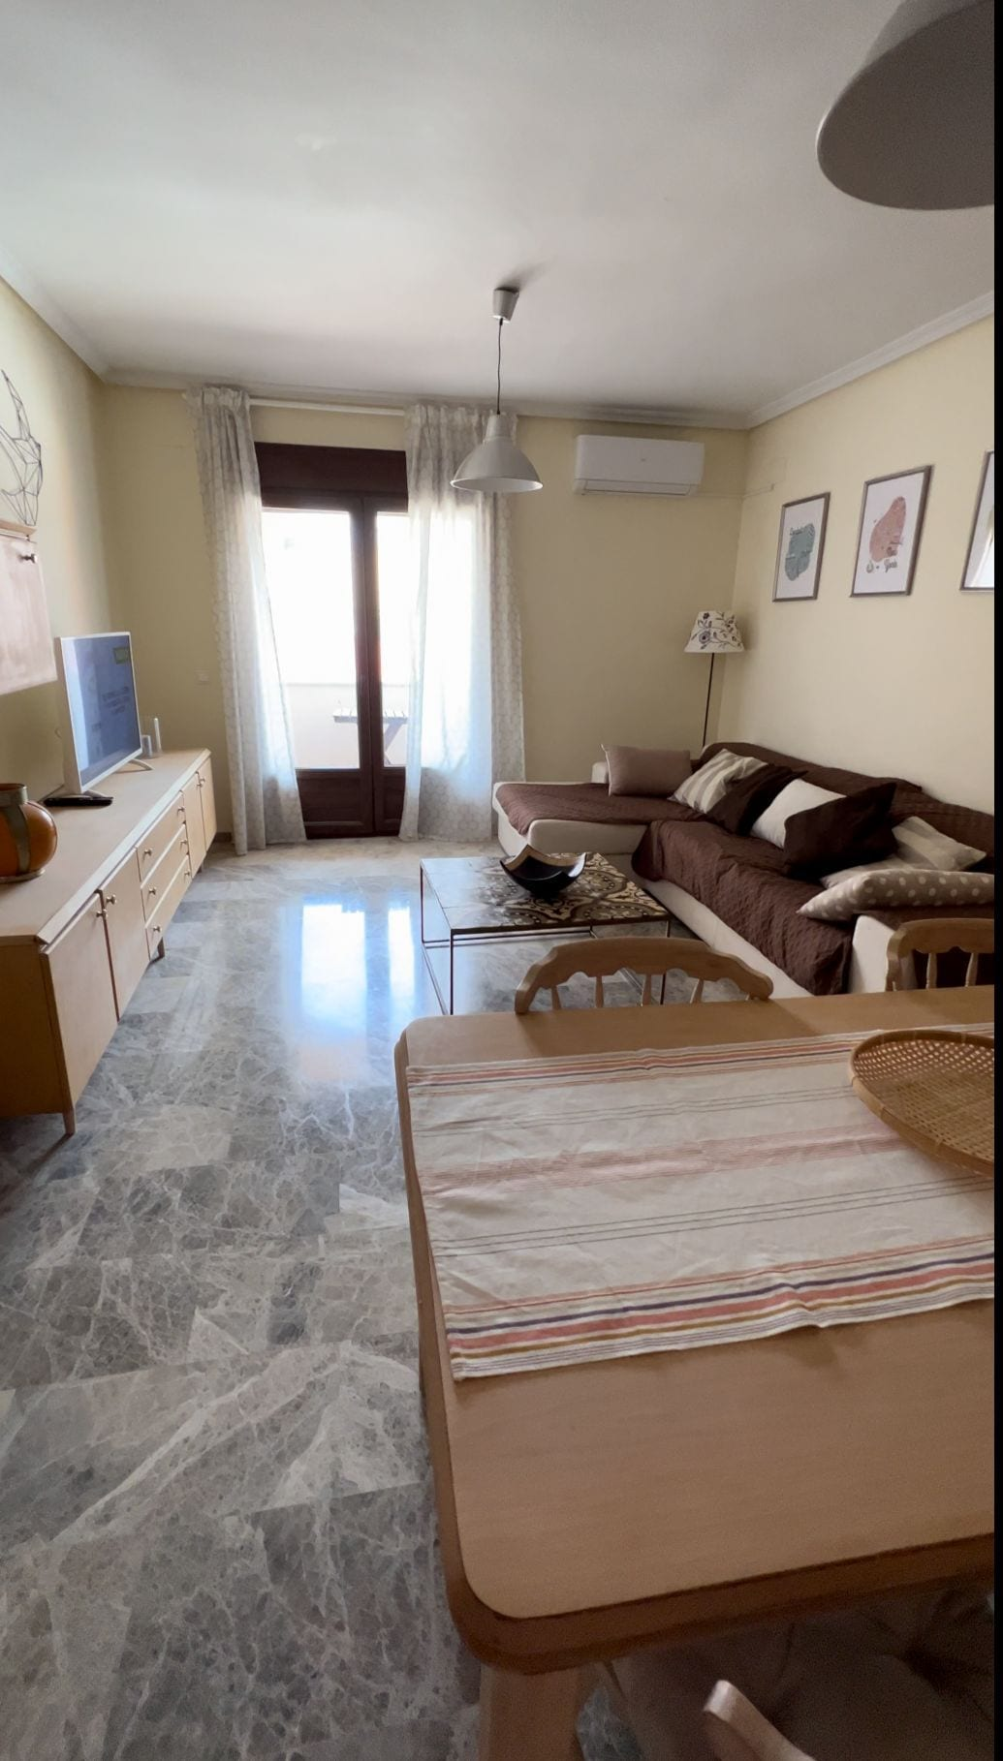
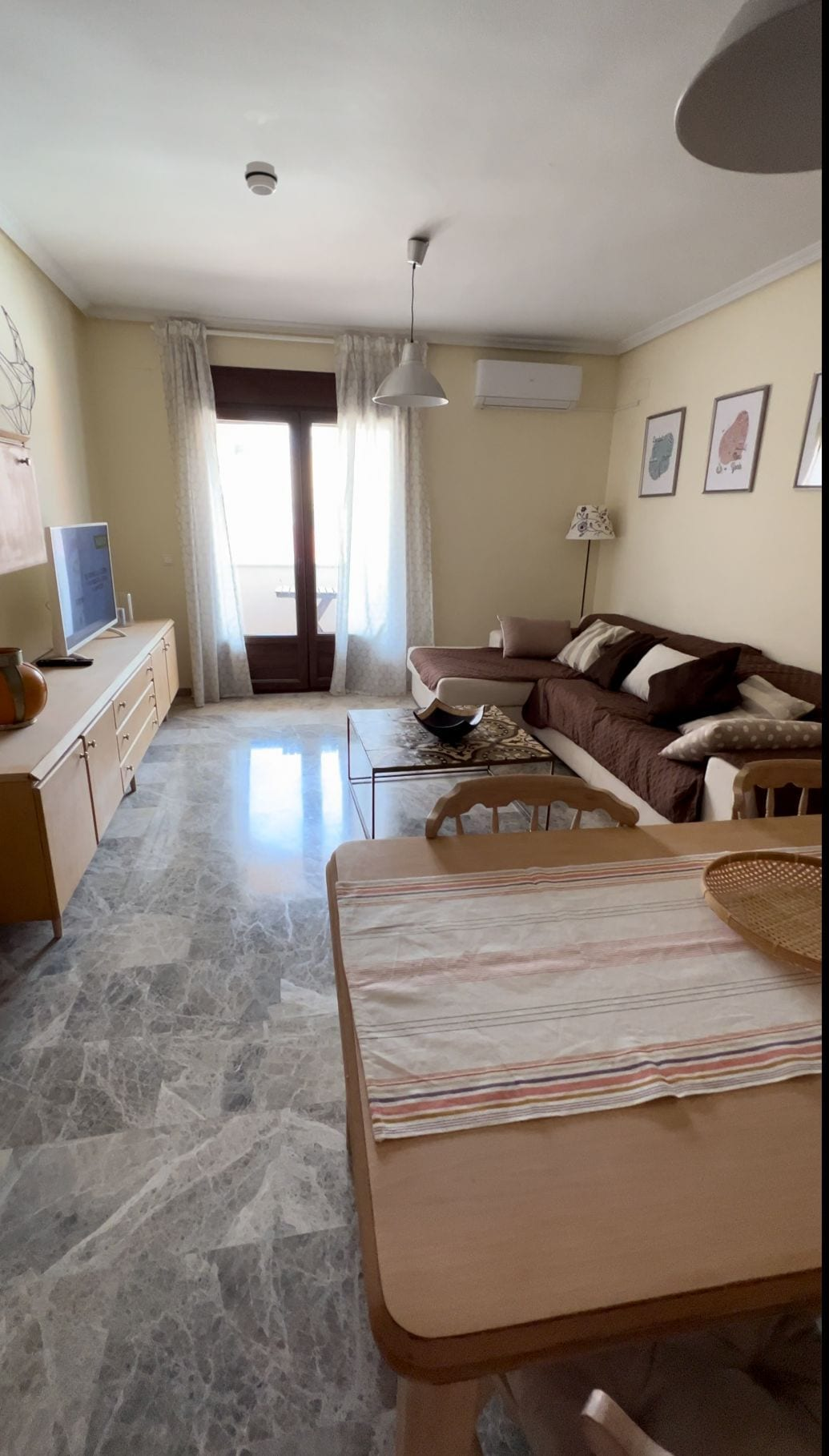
+ smoke detector [243,160,279,197]
